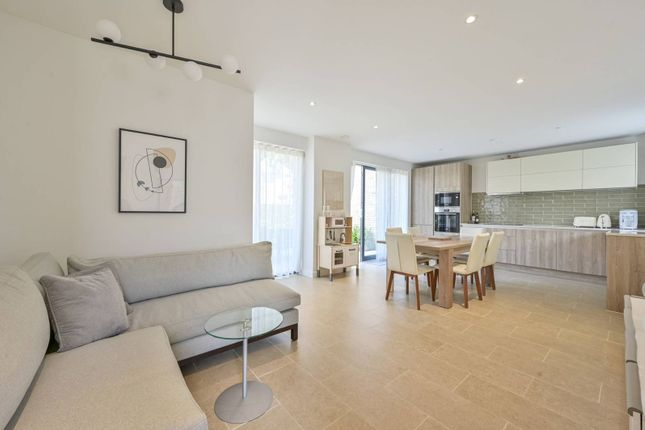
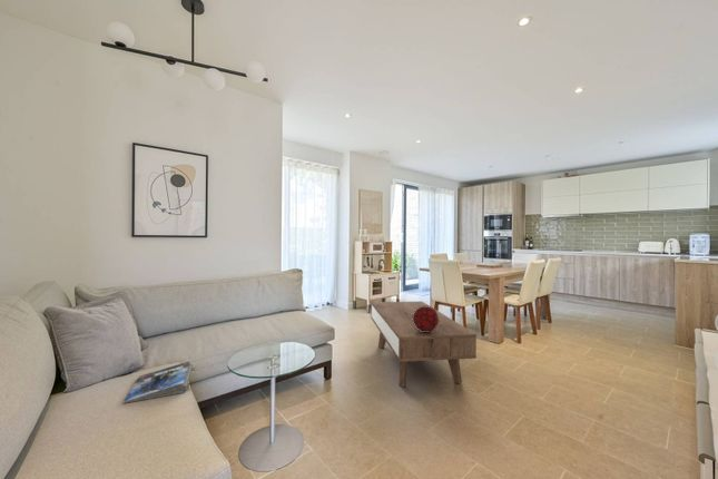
+ coffee table [370,301,478,388]
+ magazine [122,360,194,404]
+ decorative orb [412,305,439,332]
